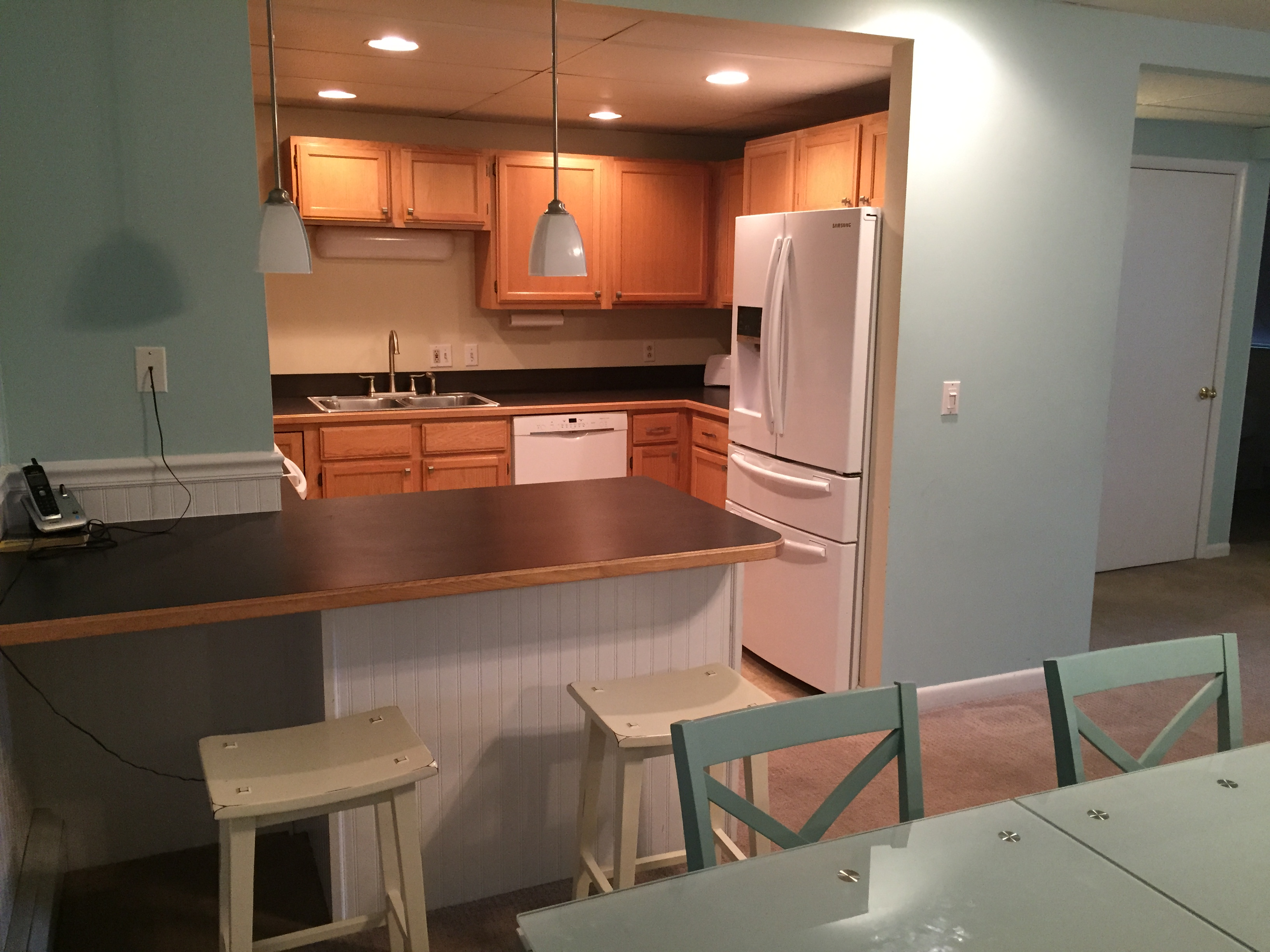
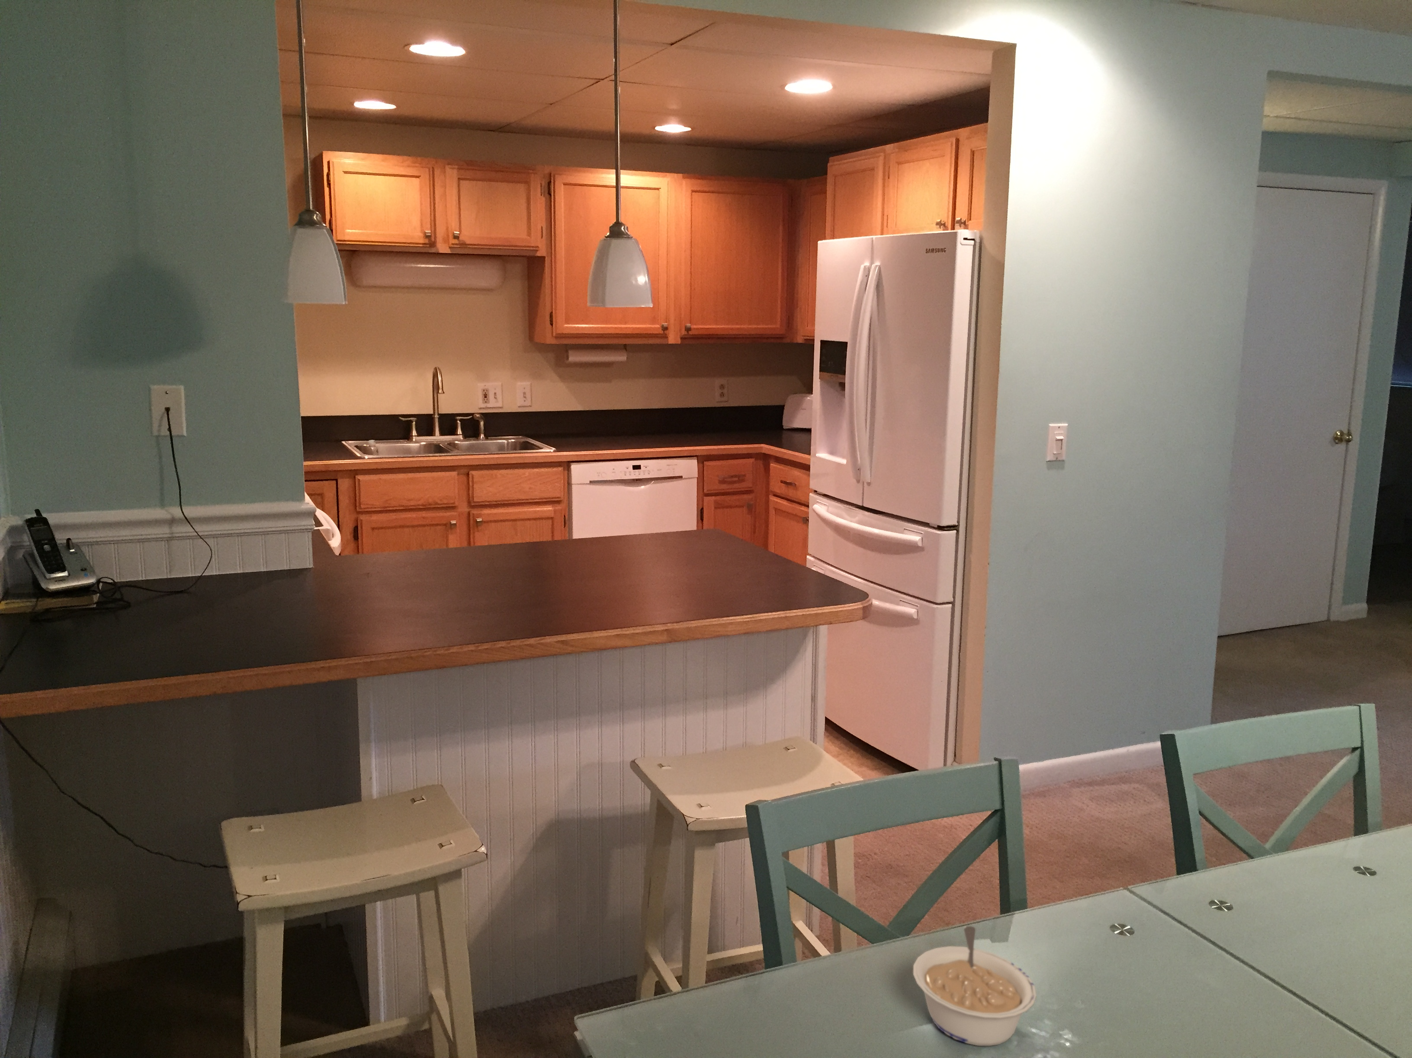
+ legume [913,926,1037,1046]
